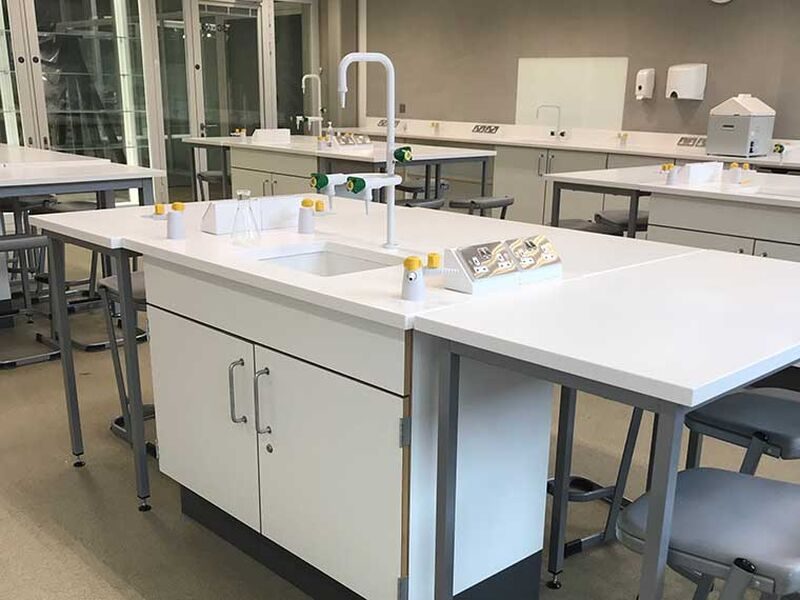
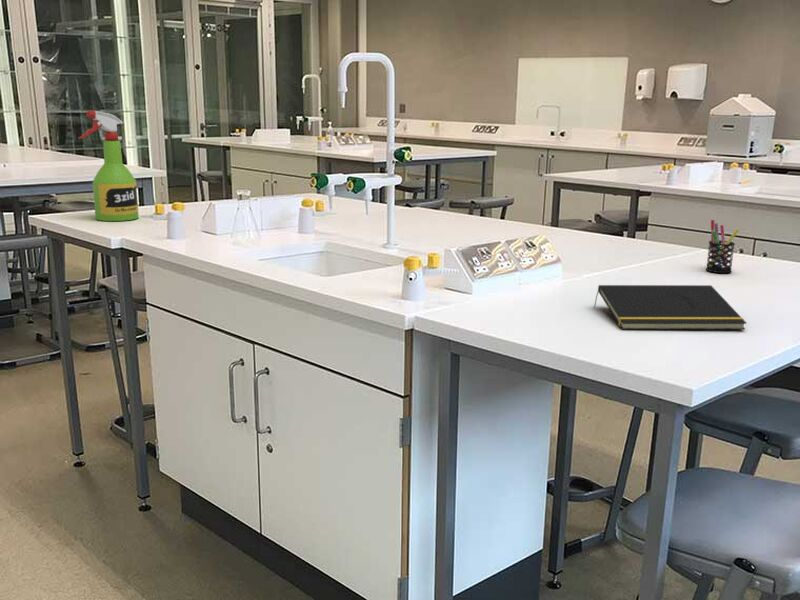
+ spray bottle [77,110,140,222]
+ notepad [593,284,747,331]
+ pen holder [705,219,740,274]
